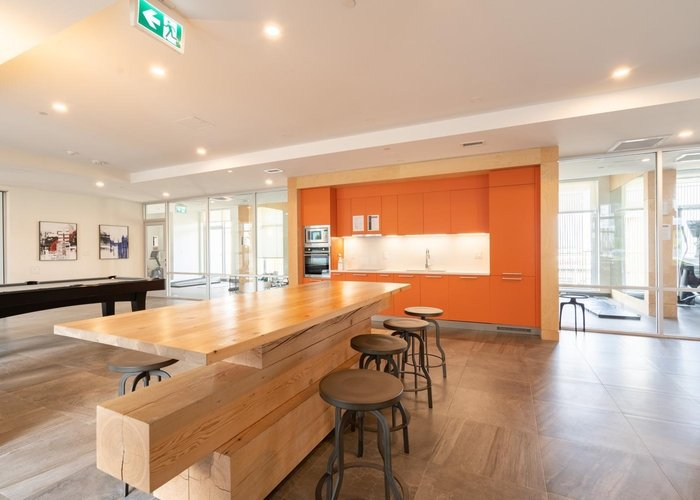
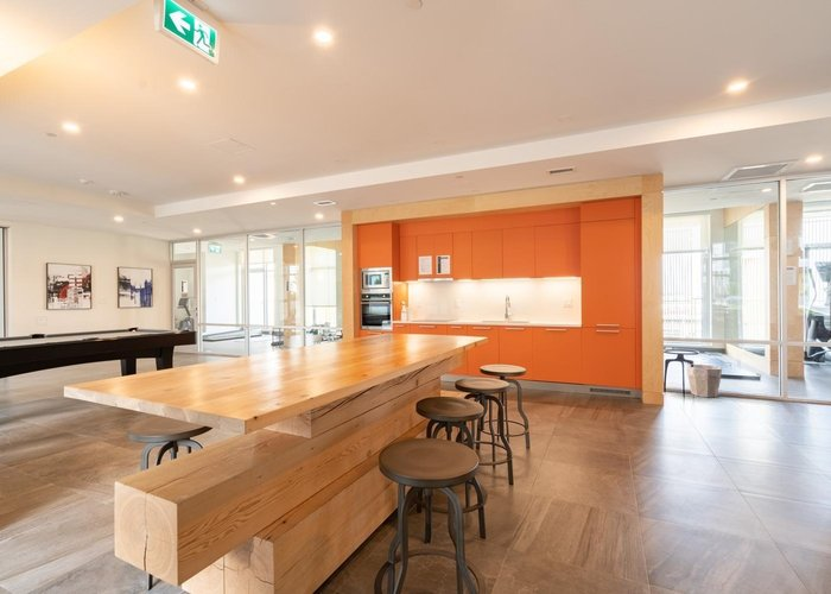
+ waste bin [685,364,723,398]
